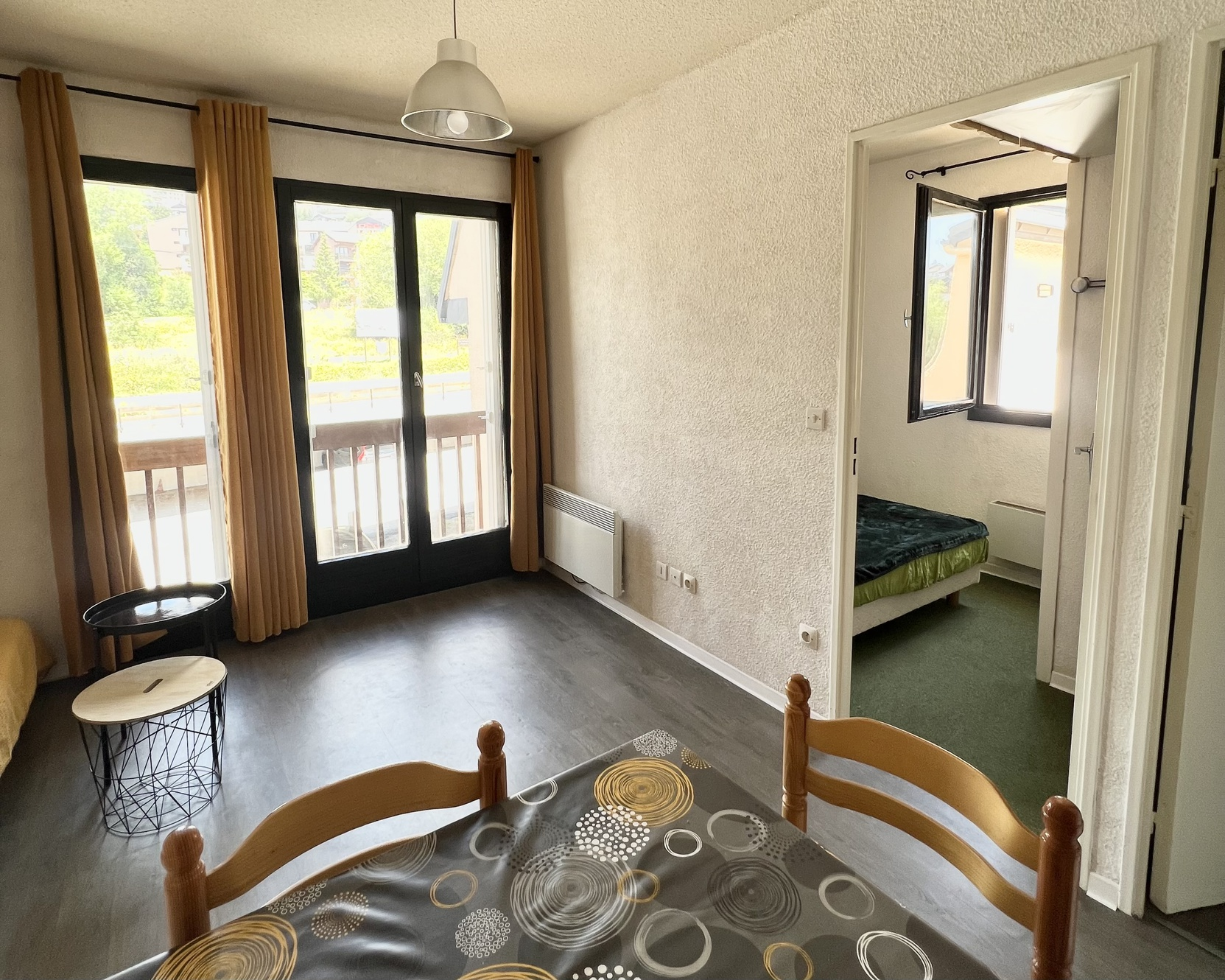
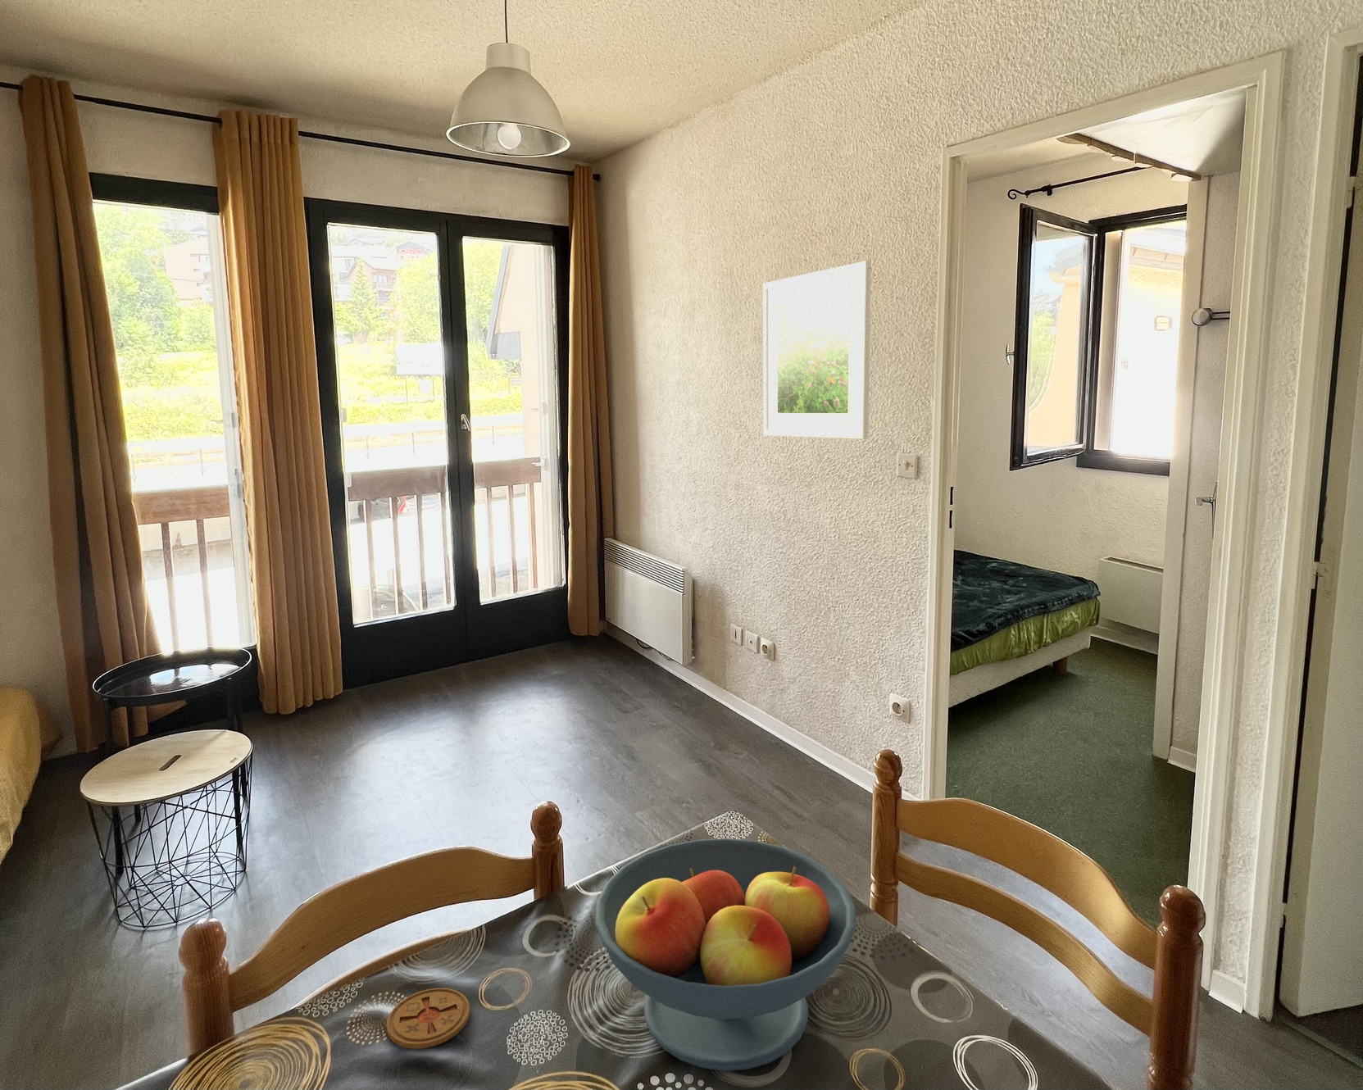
+ fruit bowl [594,838,857,1072]
+ coaster [386,988,472,1050]
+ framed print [762,260,872,440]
